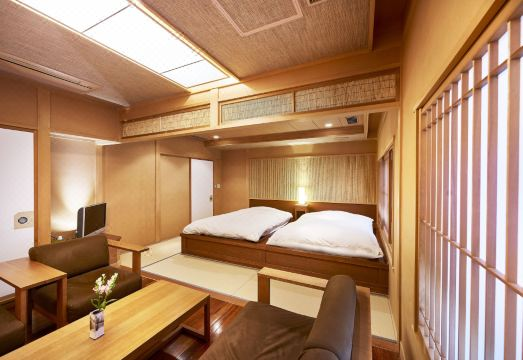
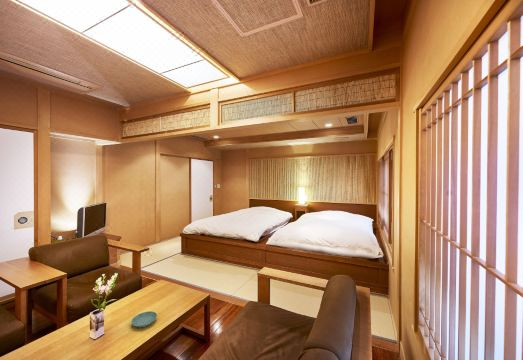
+ saucer [130,310,158,329]
